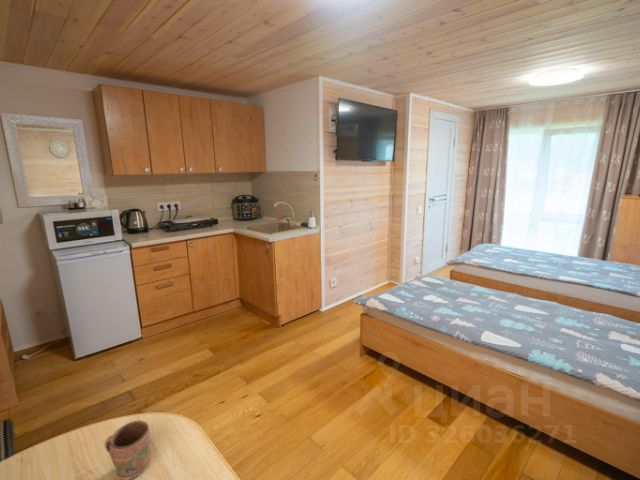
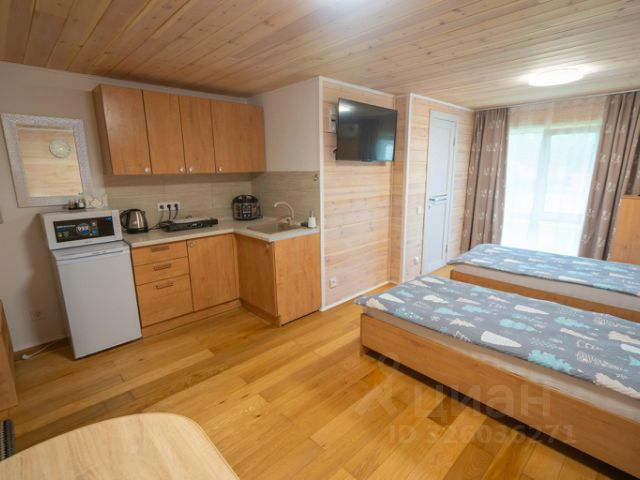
- mug [104,420,152,480]
